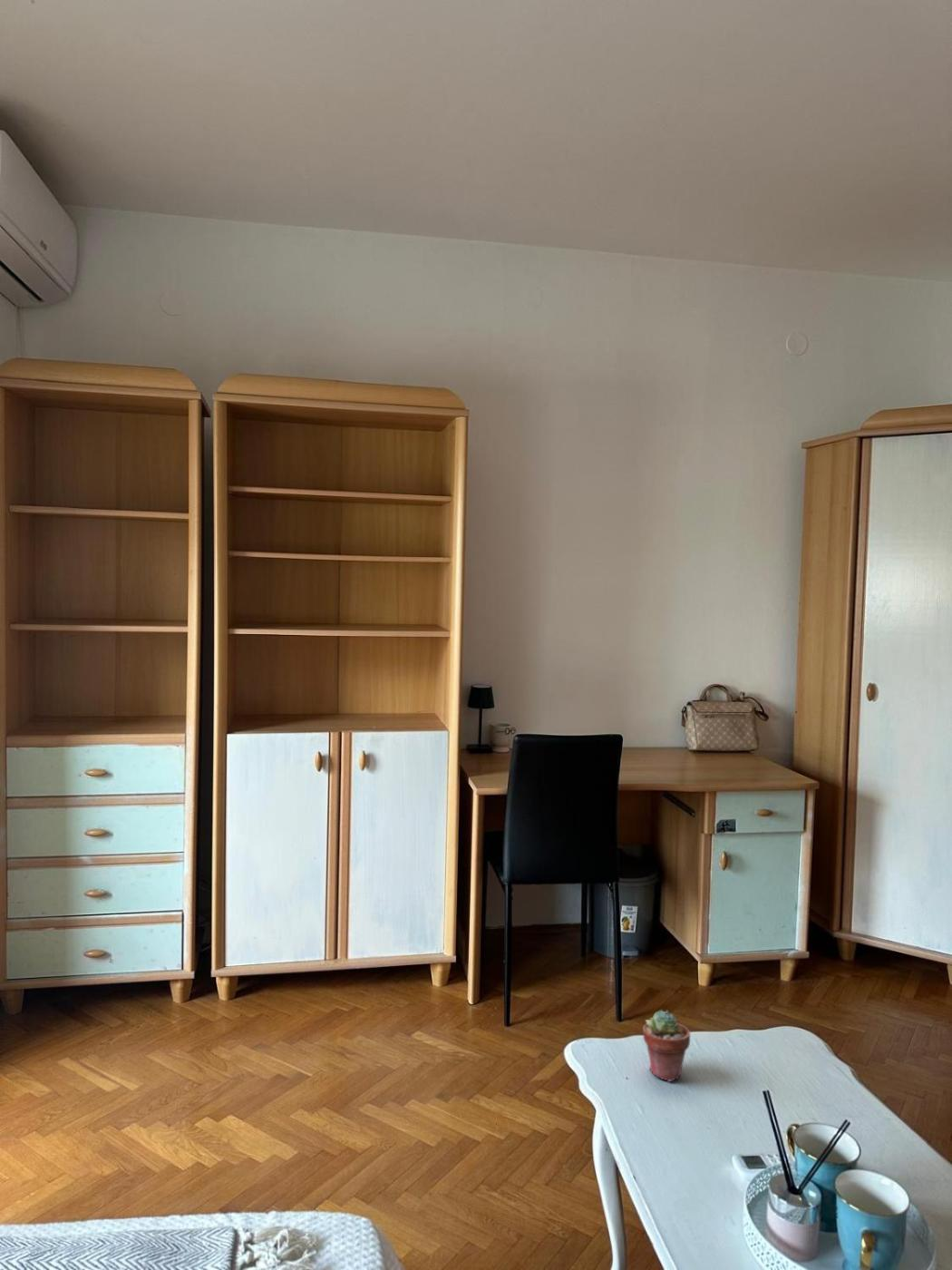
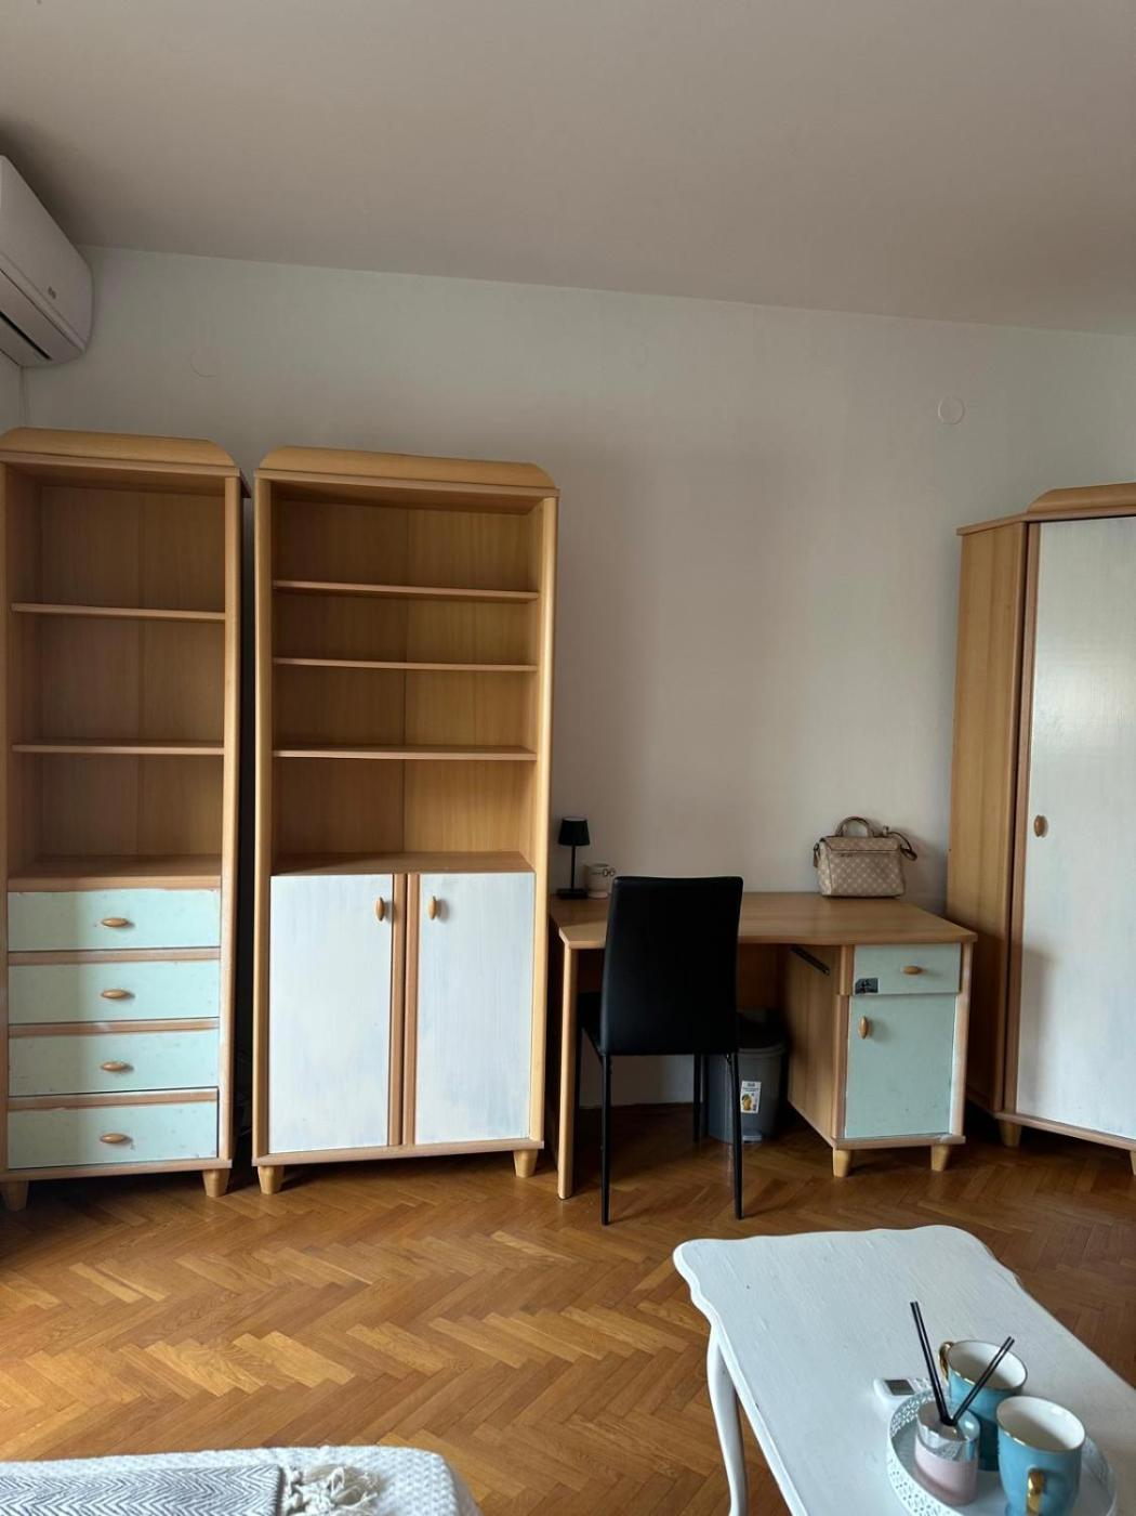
- potted succulent [642,1009,691,1082]
